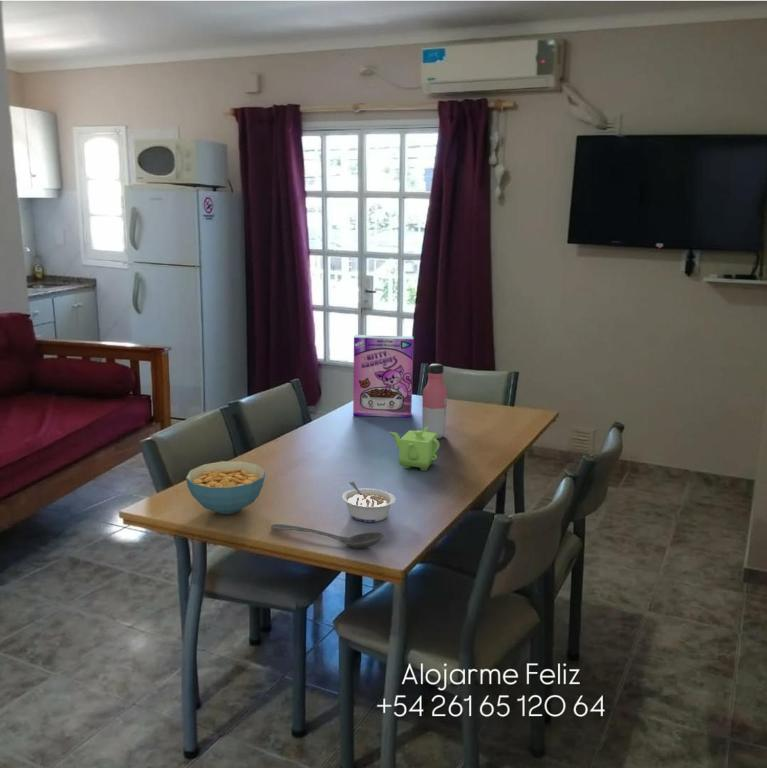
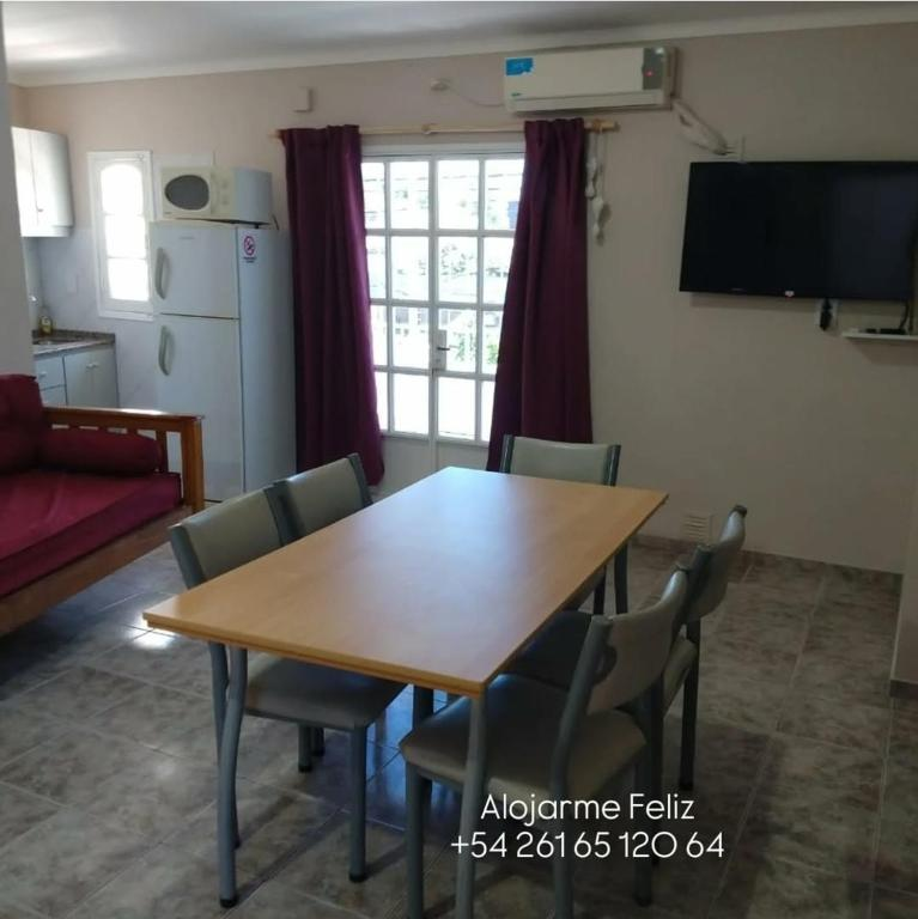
- cereal box [352,334,414,418]
- cereal bowl [185,460,266,515]
- water bottle [421,363,448,440]
- legume [341,480,397,523]
- teapot [388,427,441,472]
- stirrer [270,523,386,550]
